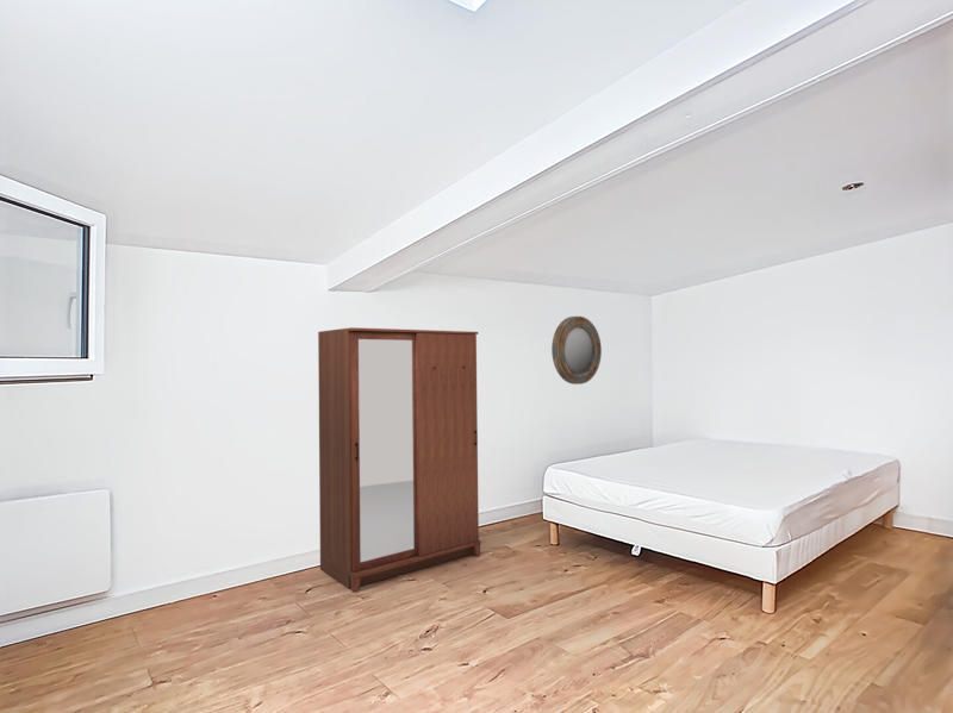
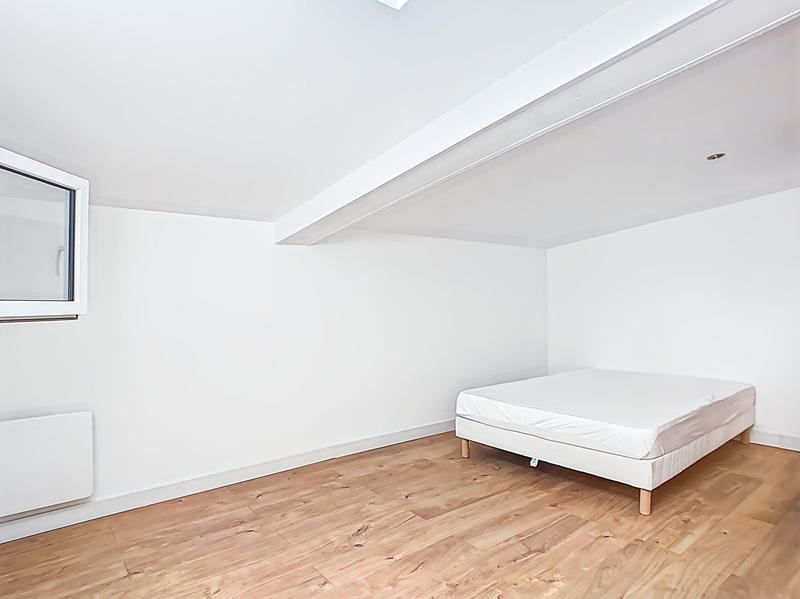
- wardrobe [317,326,481,593]
- home mirror [550,315,603,386]
